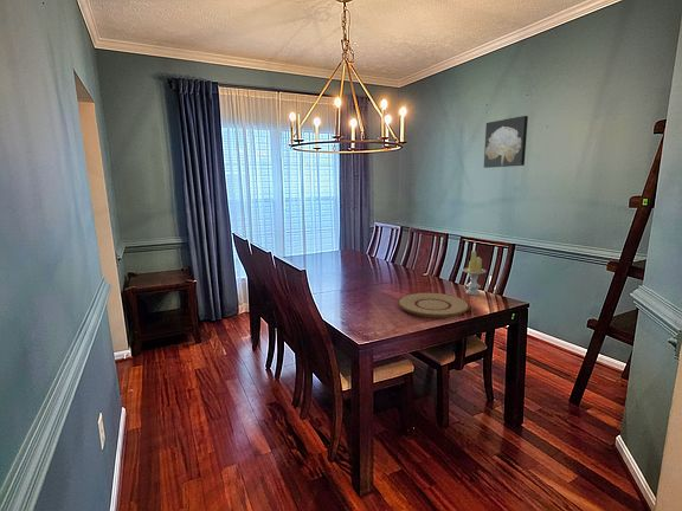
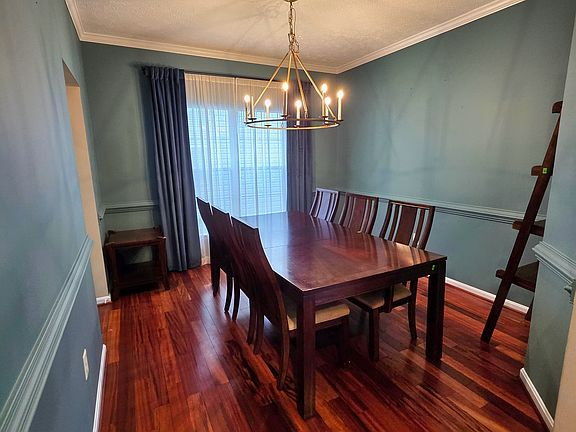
- candle [462,250,487,296]
- wall art [483,115,529,169]
- plate [397,291,471,319]
